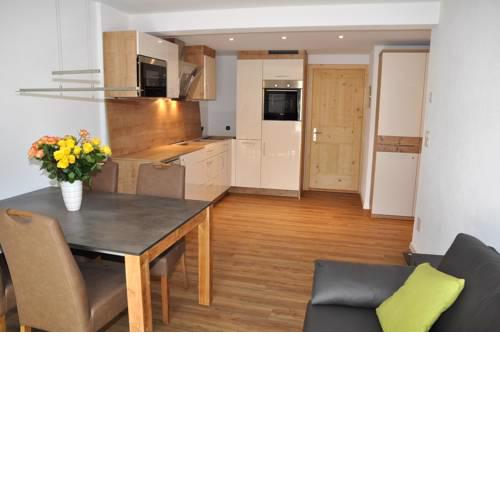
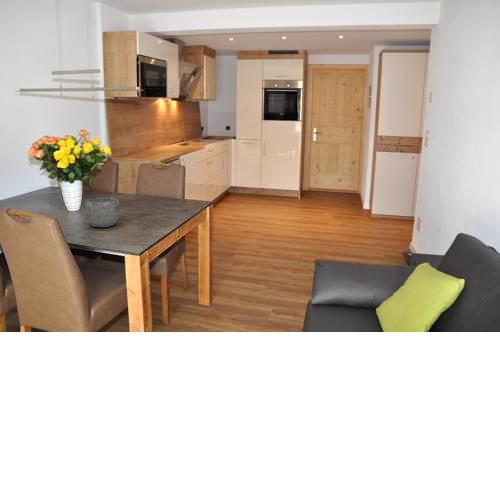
+ bowl [84,197,121,228]
